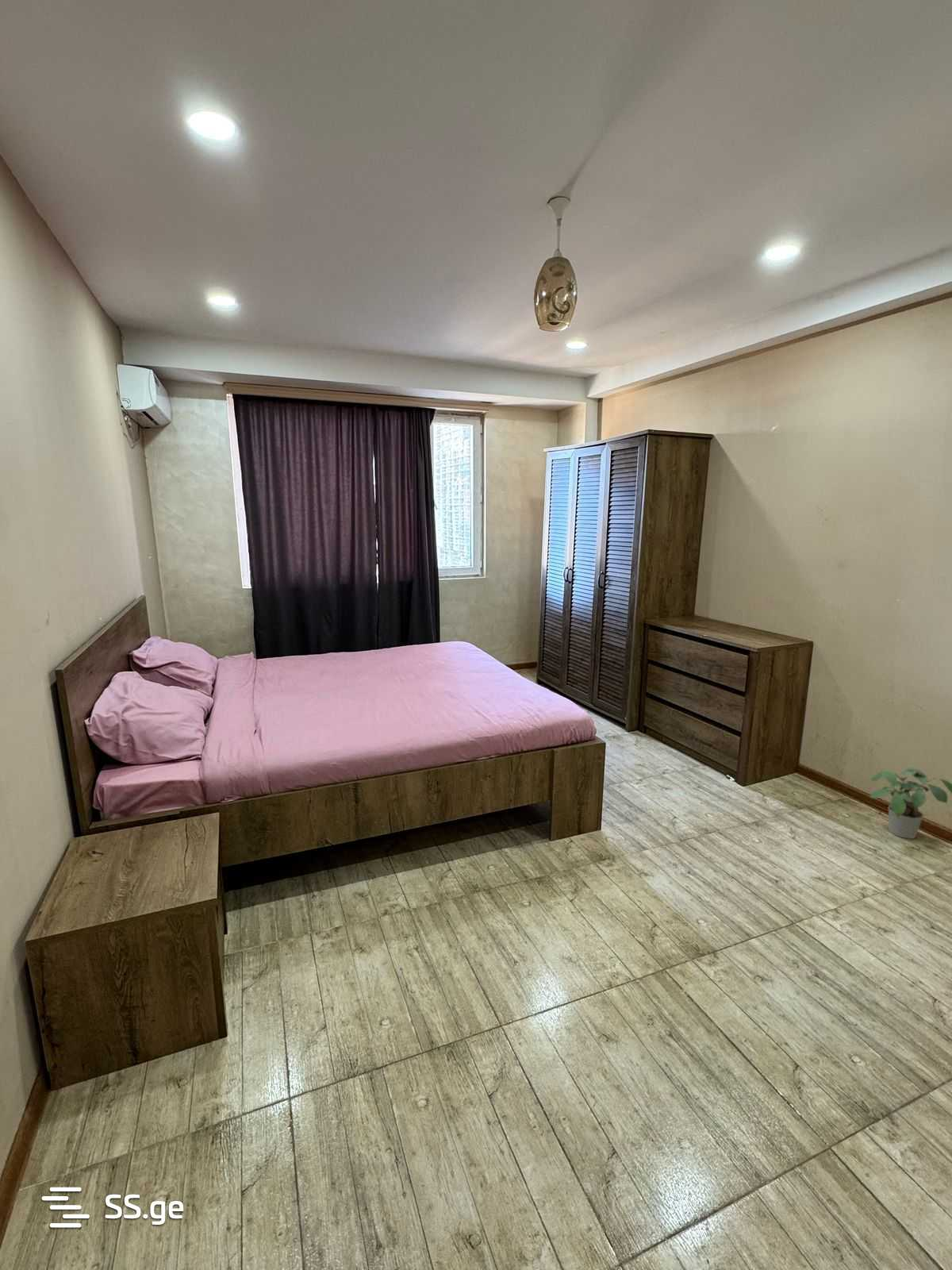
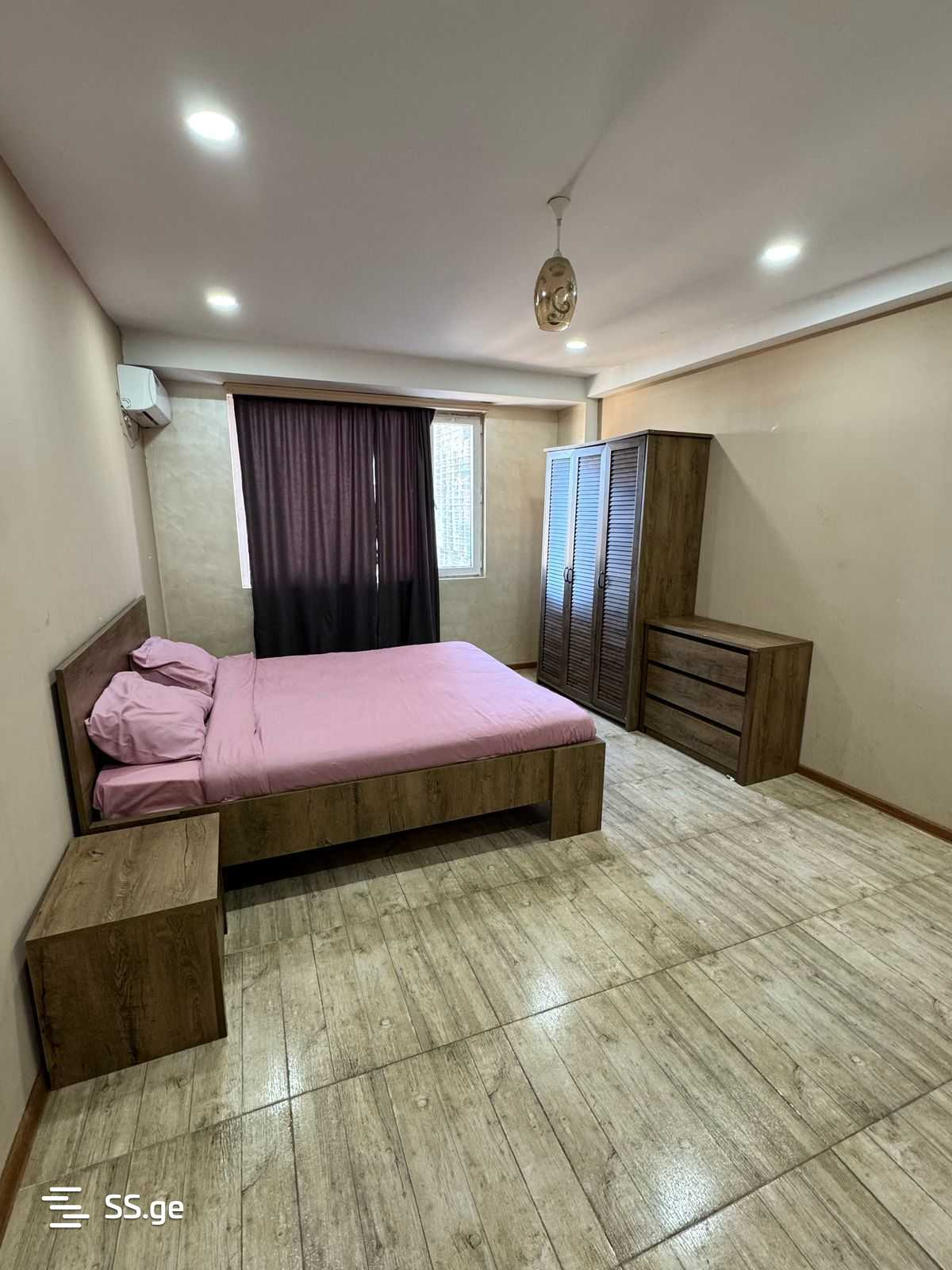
- potted plant [869,767,952,840]
